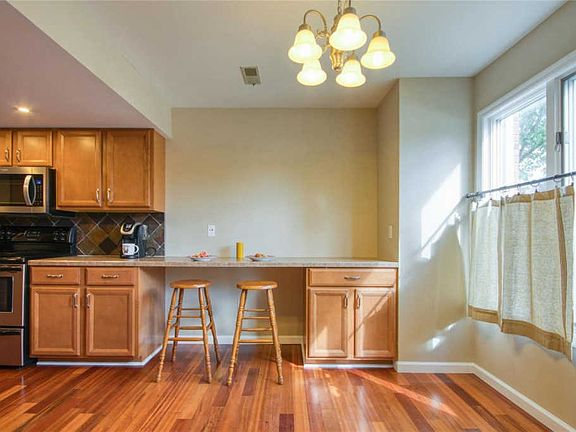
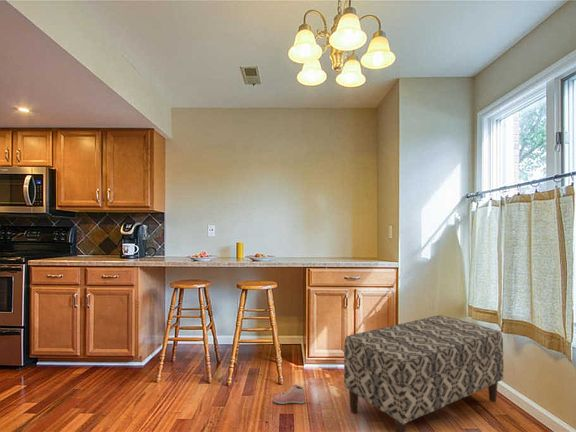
+ bench [343,314,505,432]
+ sneaker [272,383,307,405]
